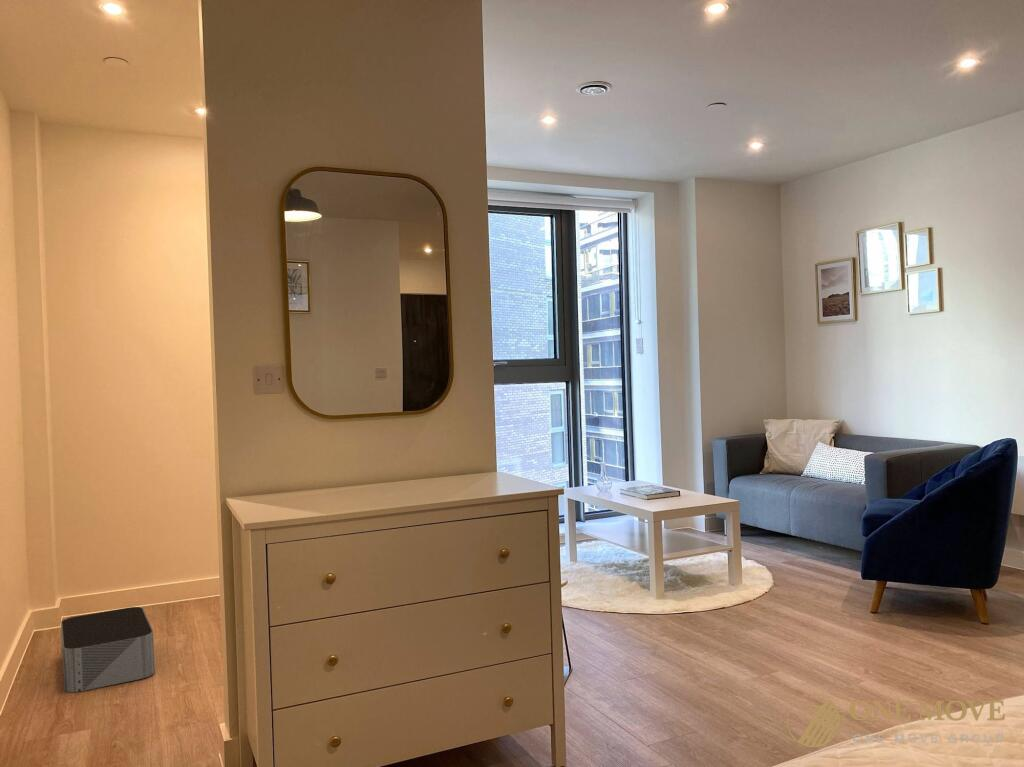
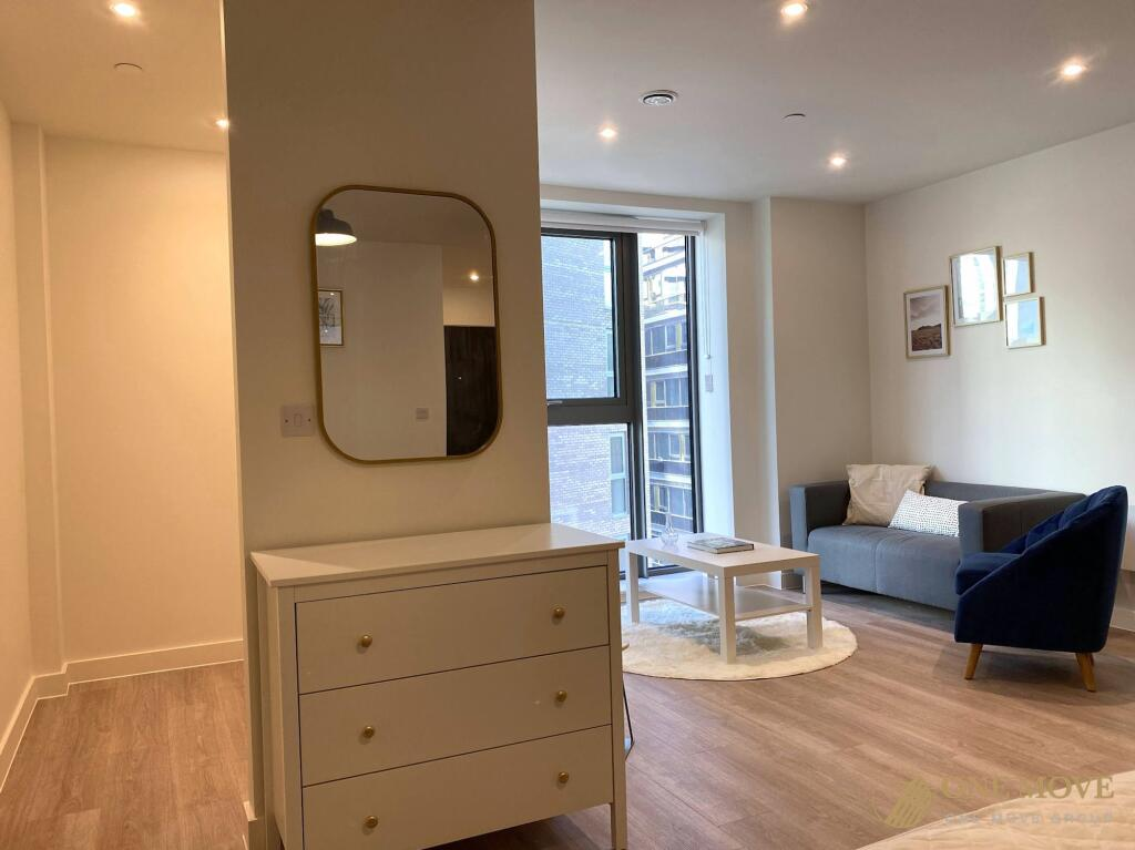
- storage bin [60,606,156,693]
